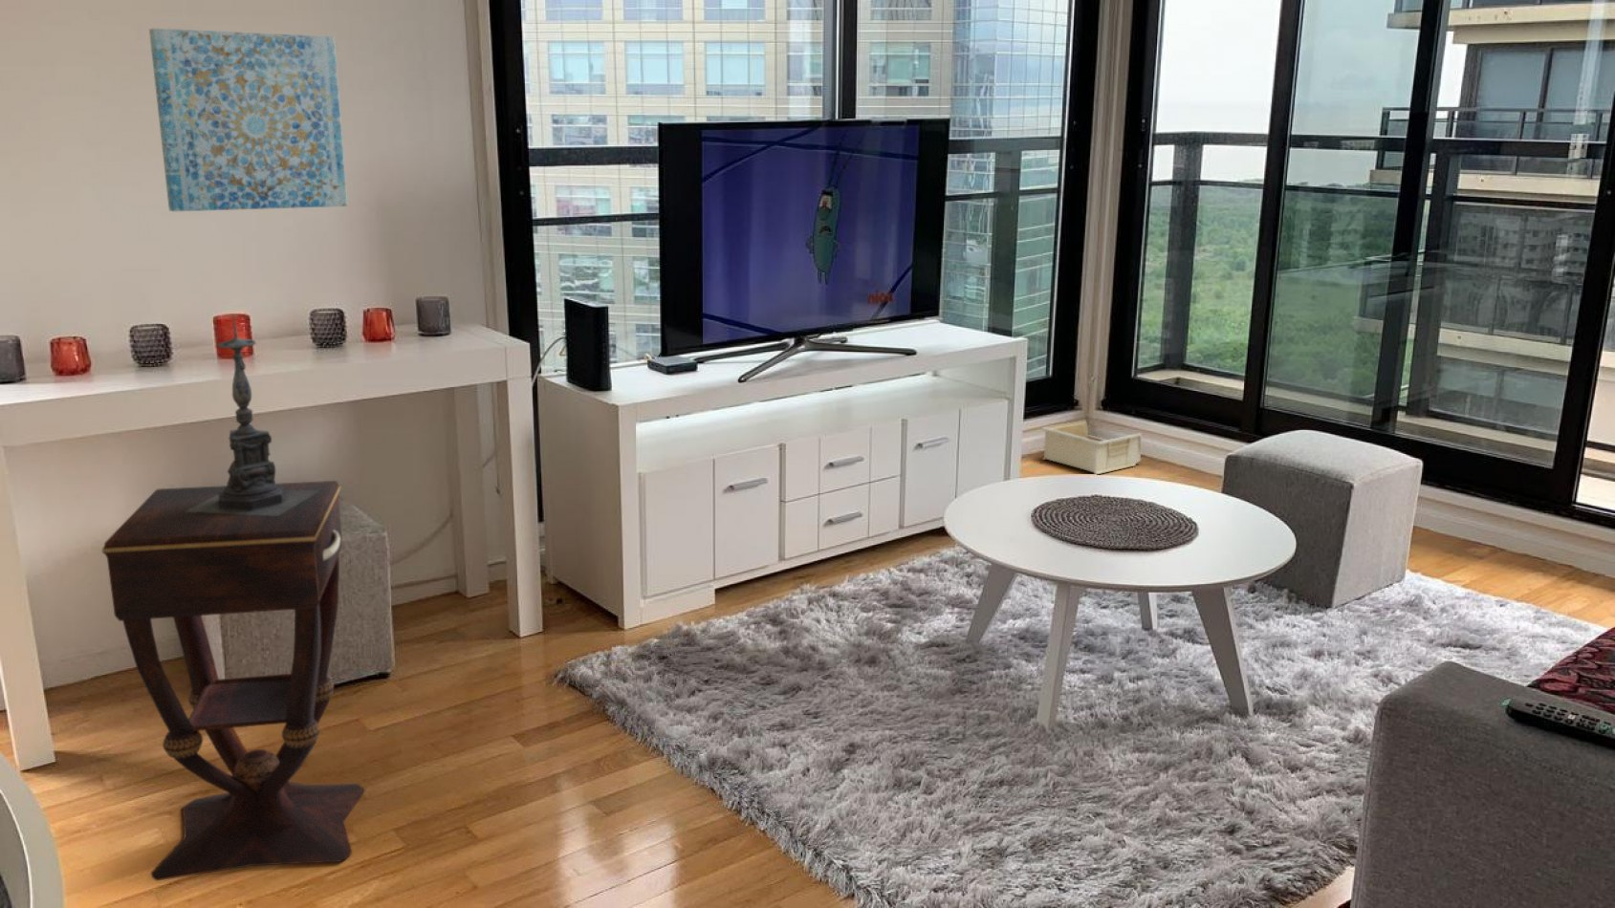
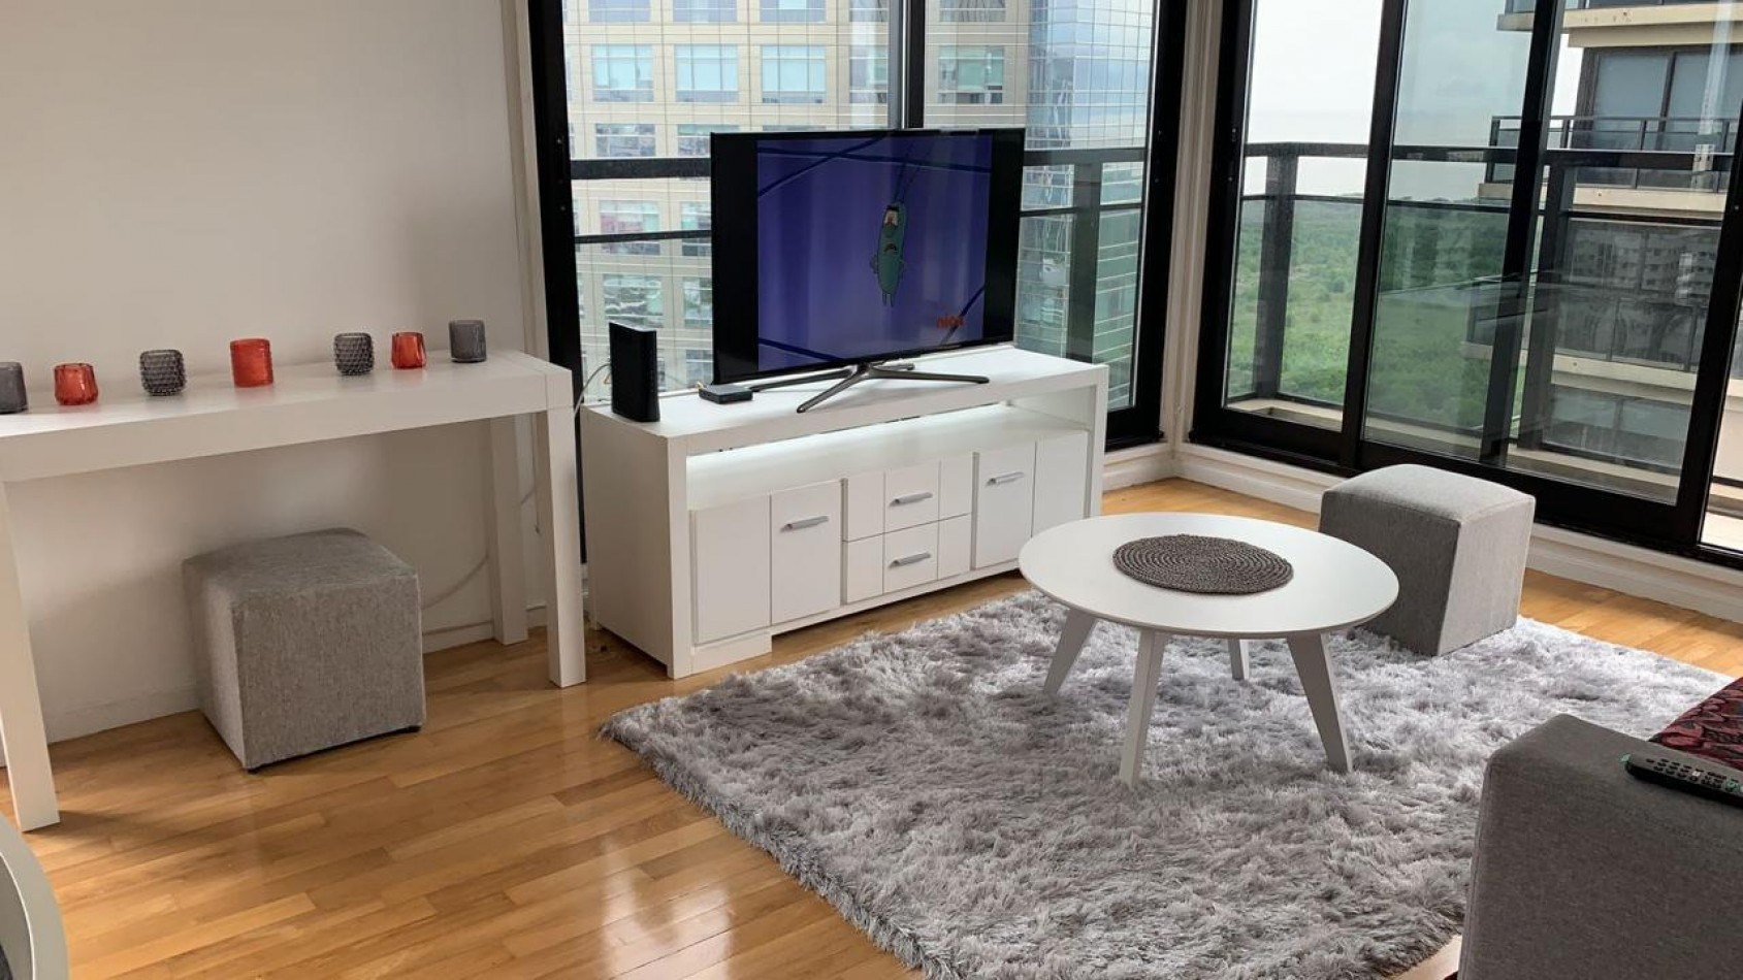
- candle holder [184,313,322,517]
- storage bin [1042,419,1144,475]
- wall art [149,28,348,212]
- side table [101,480,366,881]
